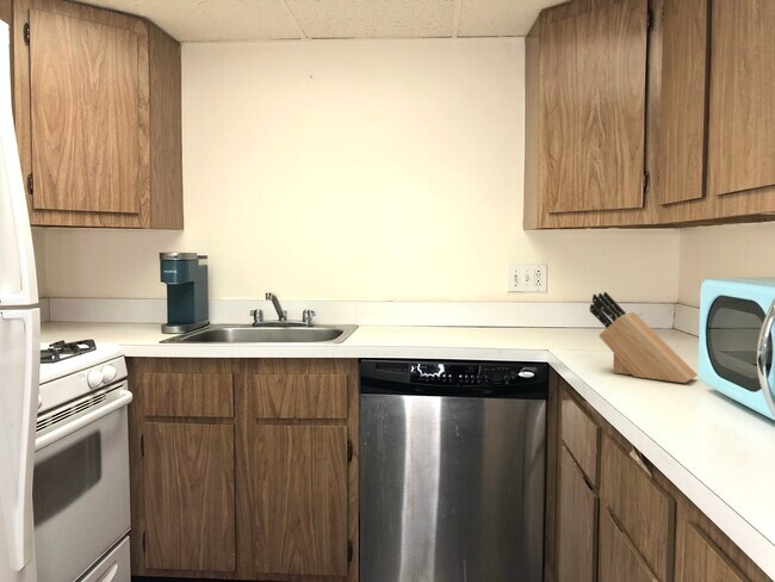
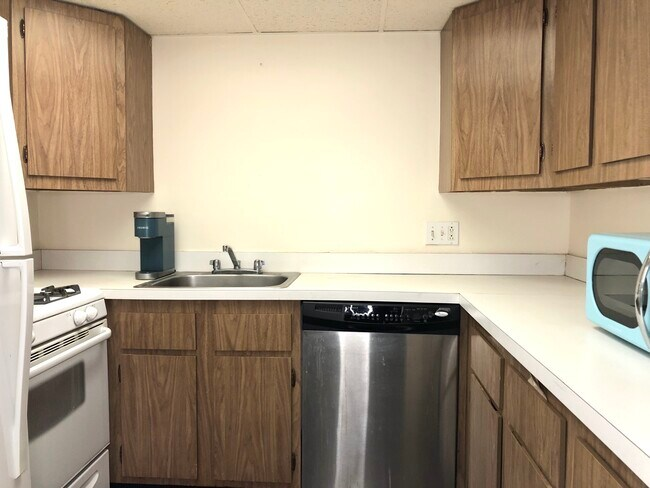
- knife block [589,291,699,384]
